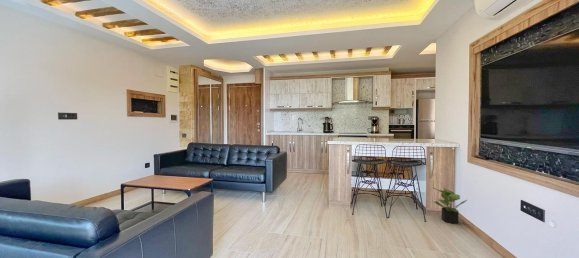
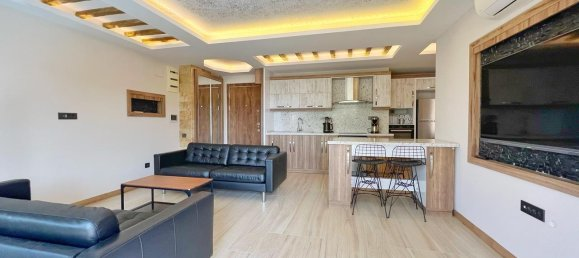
- potted plant [432,187,468,225]
